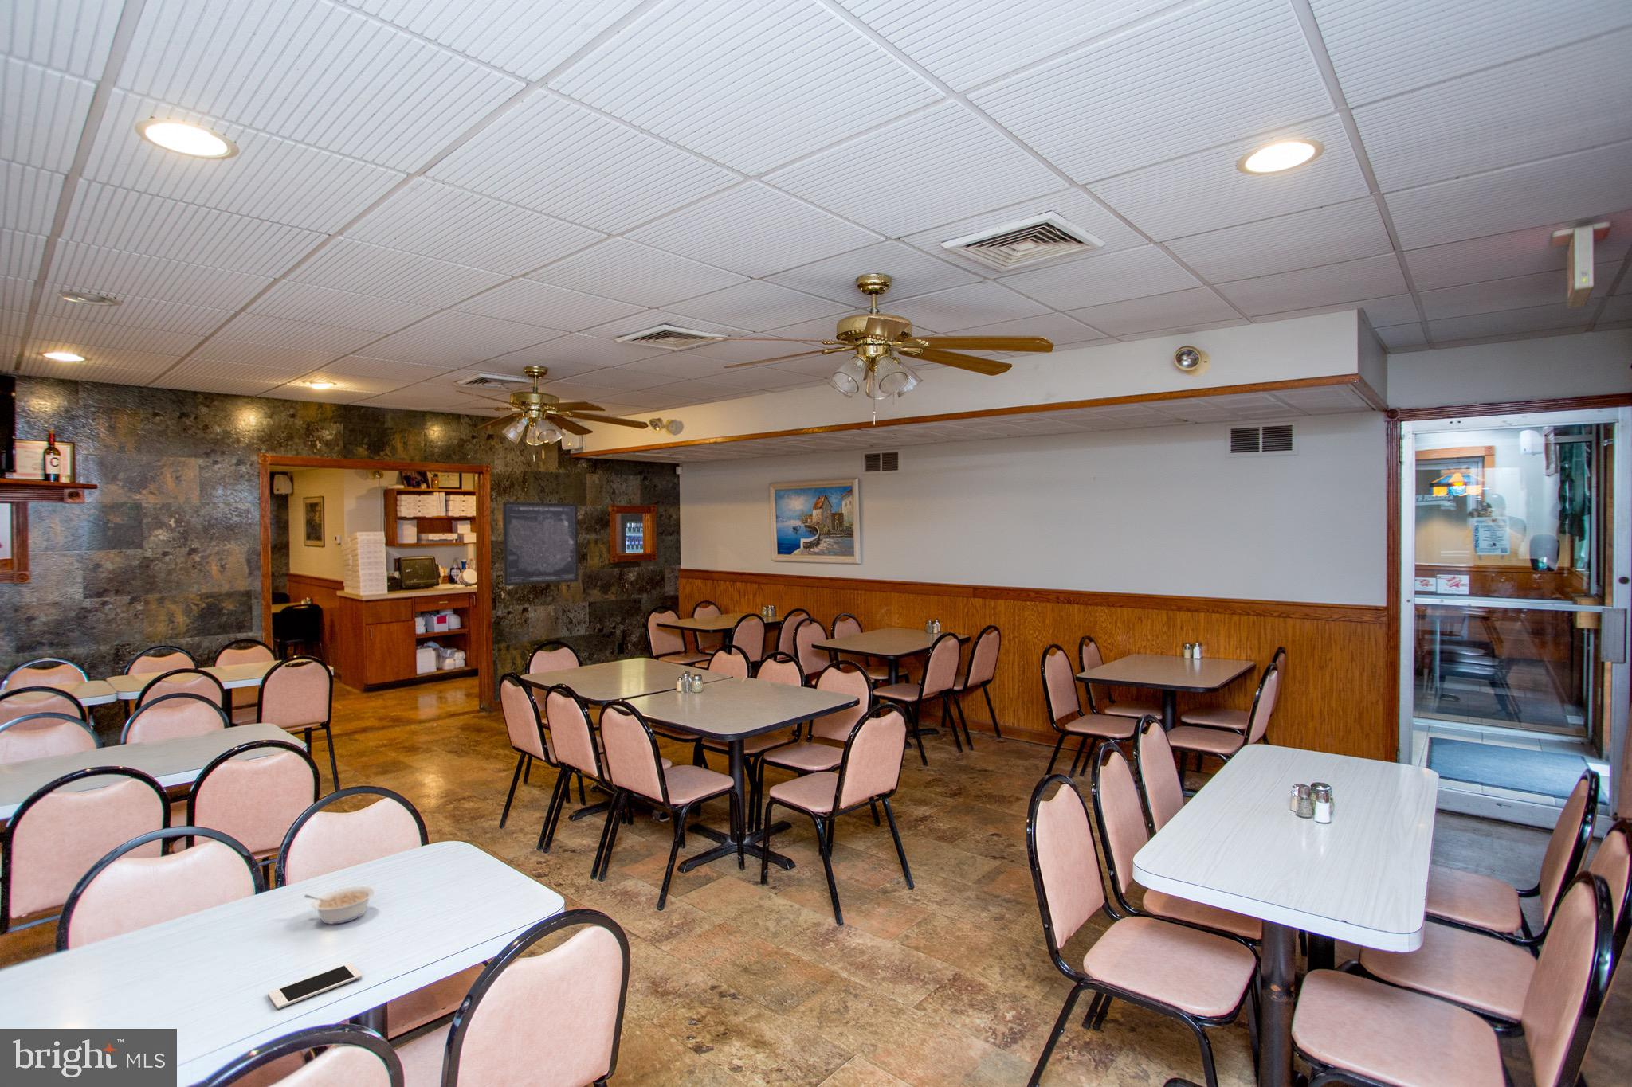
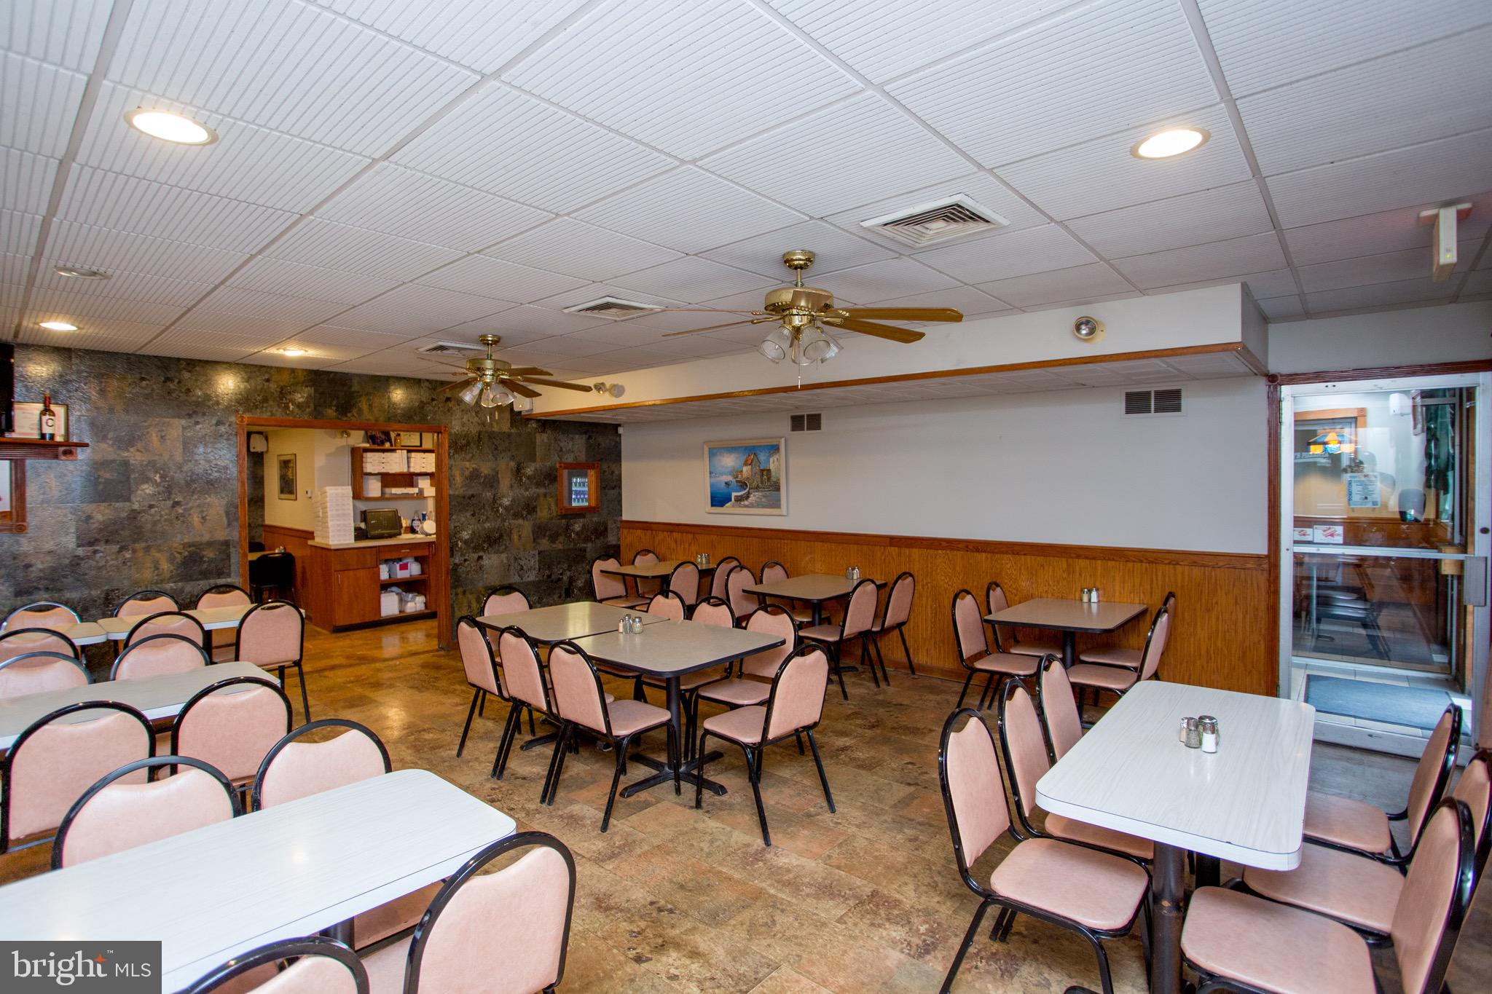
- cell phone [267,962,363,1009]
- wall art [502,501,579,587]
- legume [303,886,375,924]
